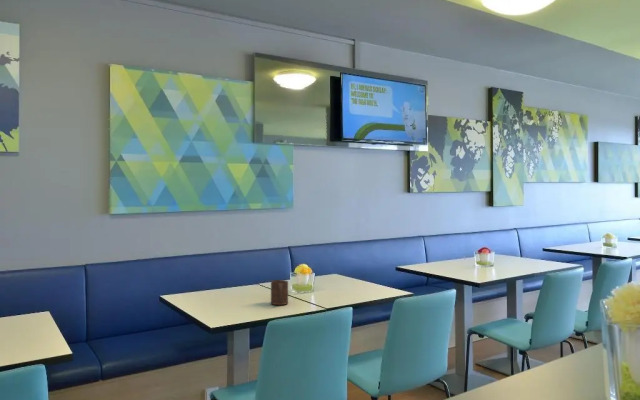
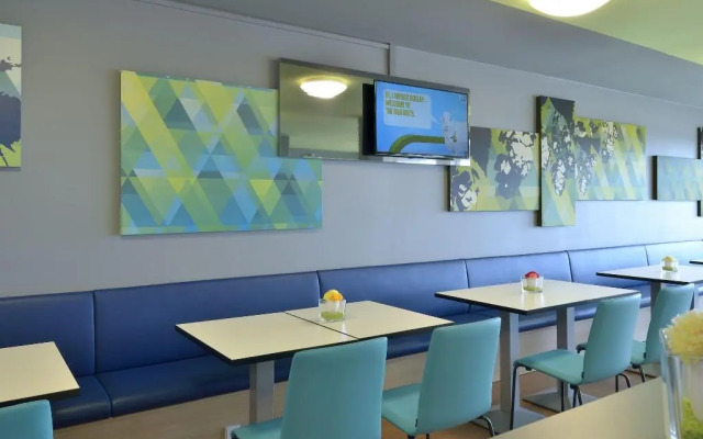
- cup [270,279,289,306]
